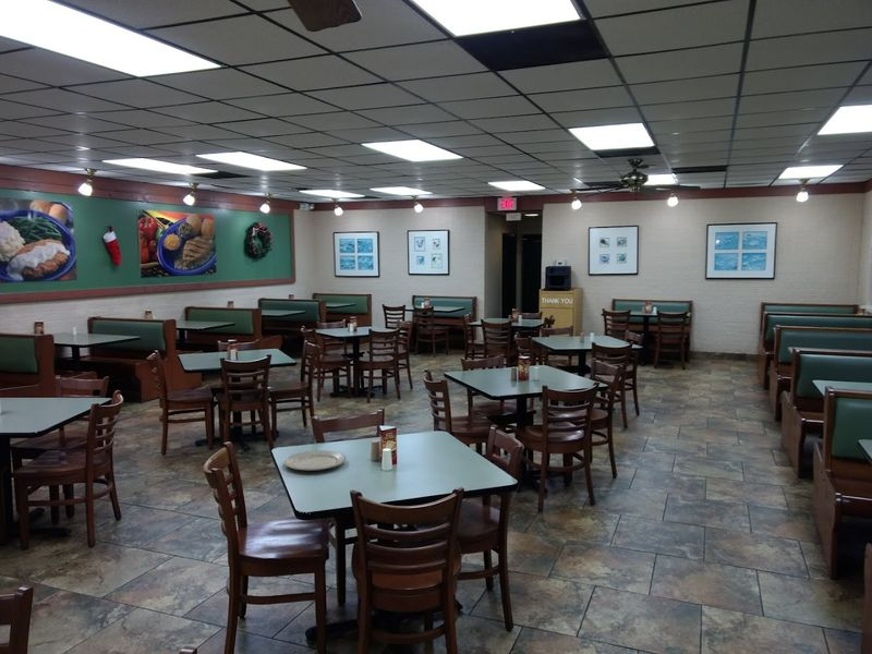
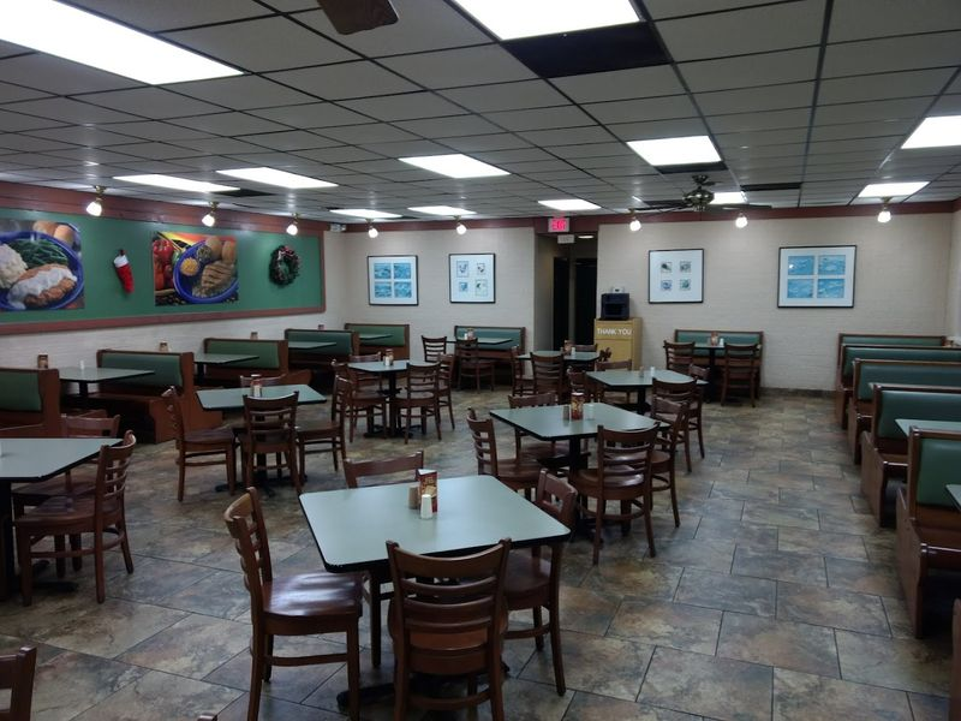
- chinaware [283,450,347,472]
